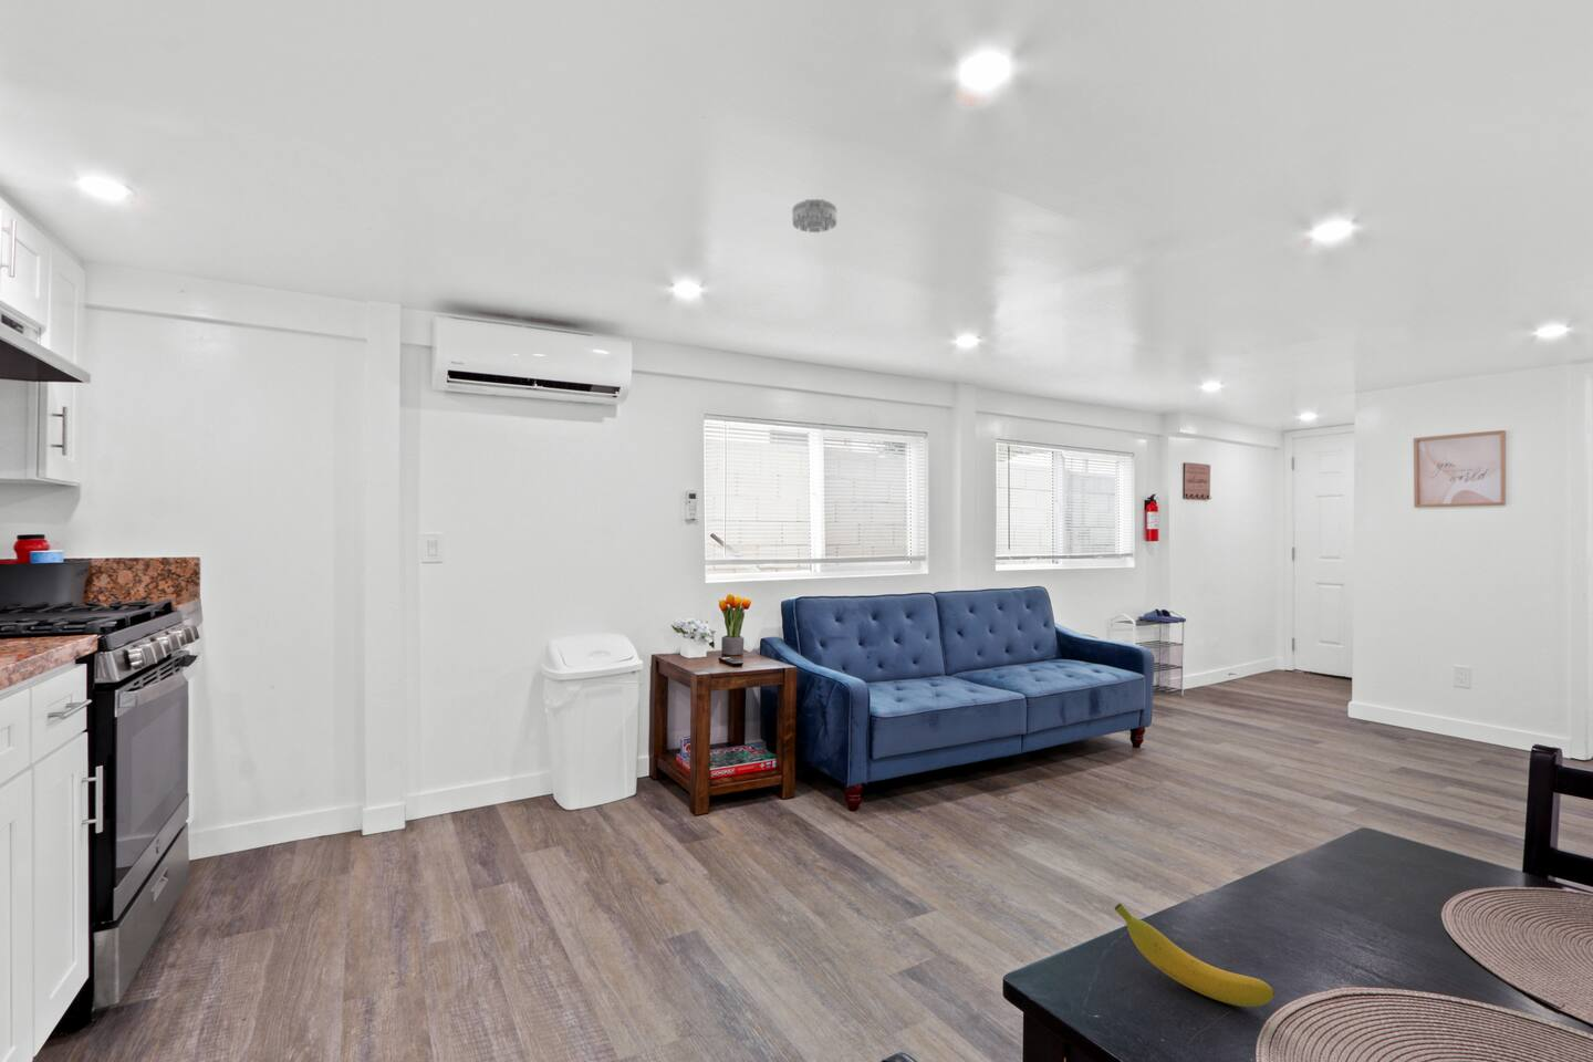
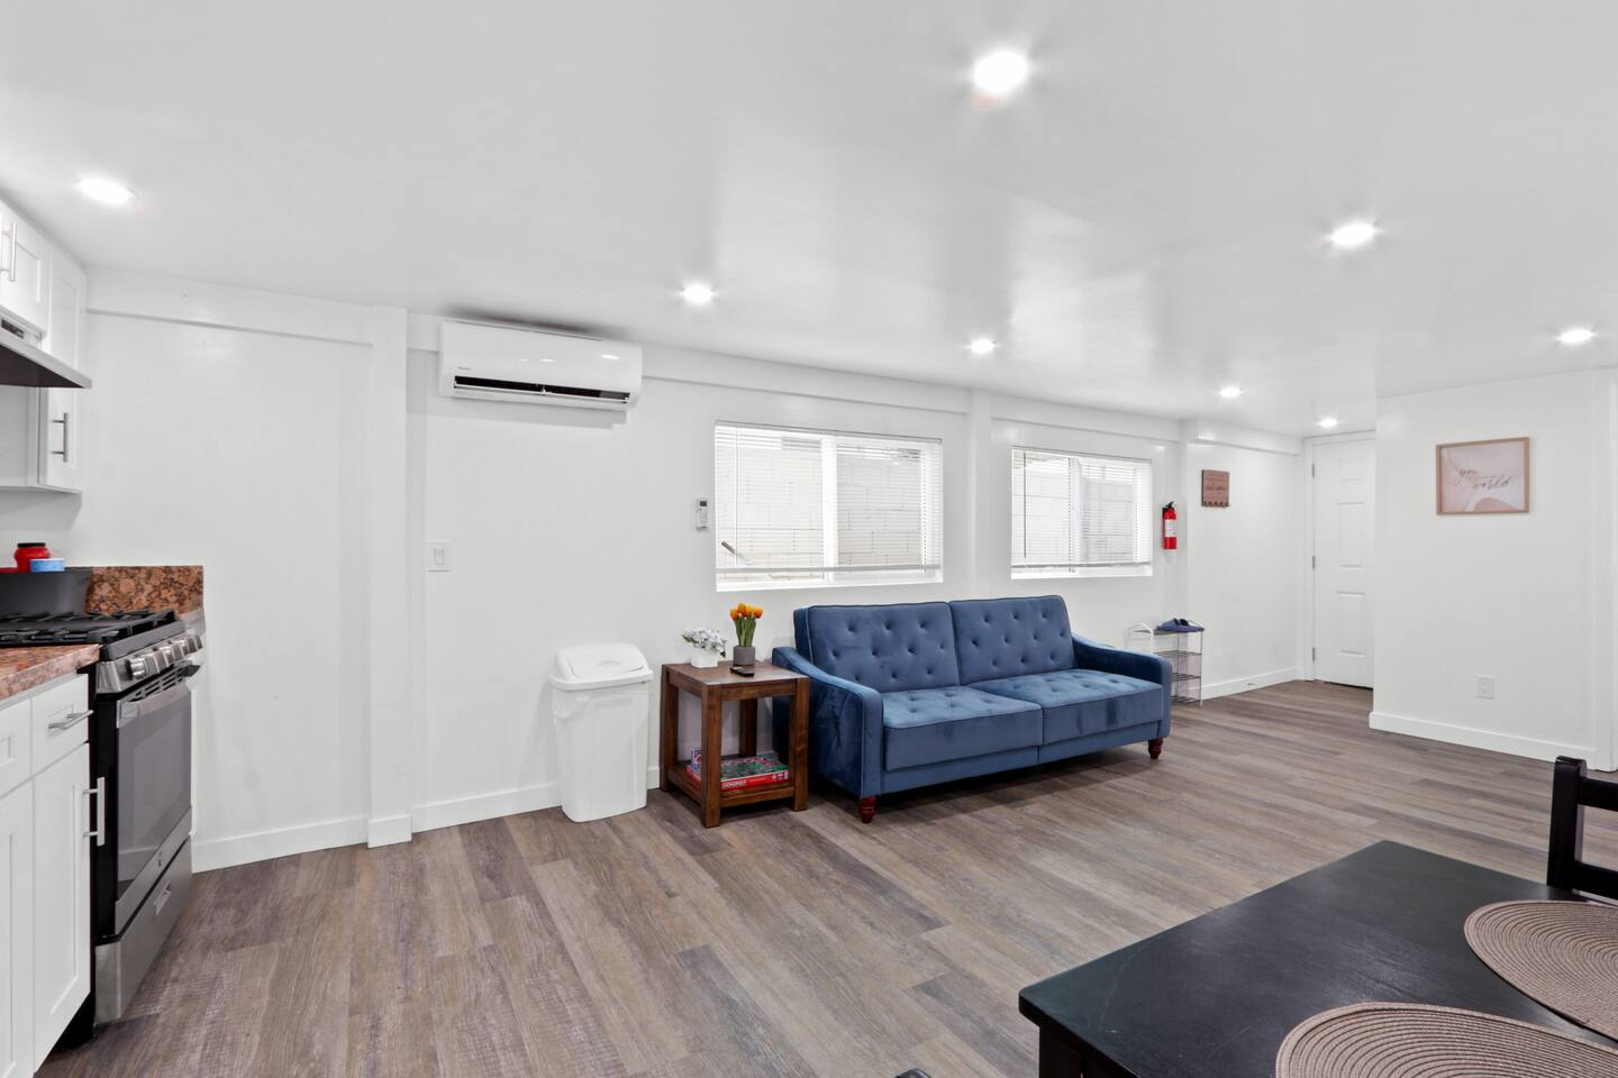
- banana [1114,903,1275,1007]
- smoke detector [791,198,838,233]
